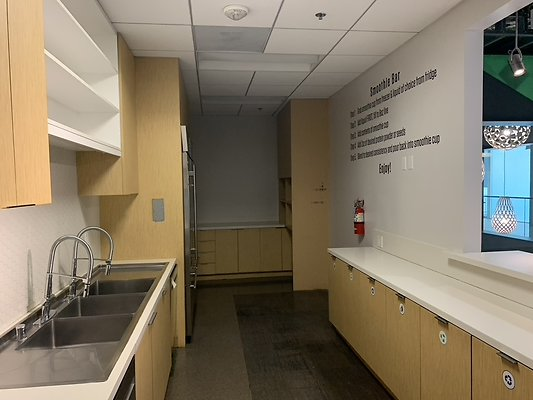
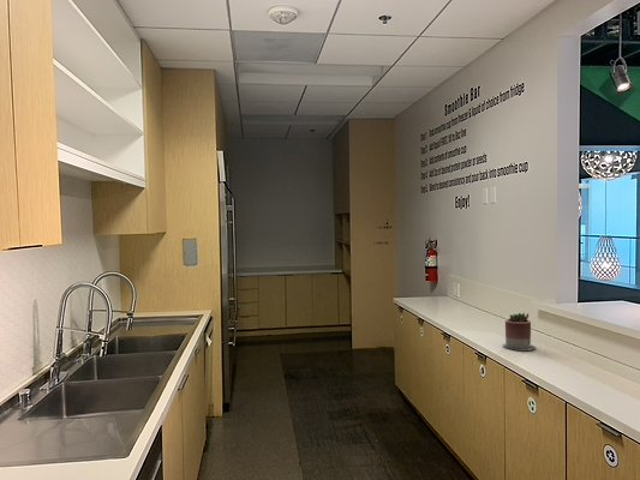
+ succulent planter [502,312,537,352]
